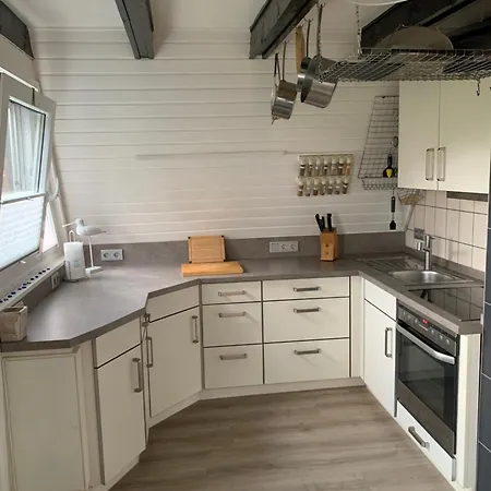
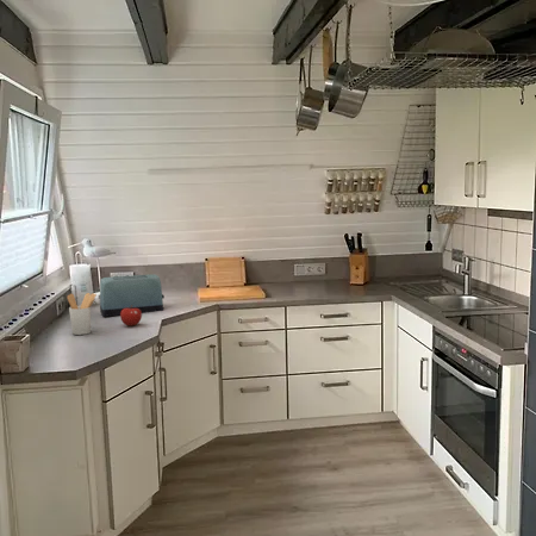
+ utensil holder [66,292,98,336]
+ toaster [99,273,166,318]
+ fruit [119,305,143,326]
